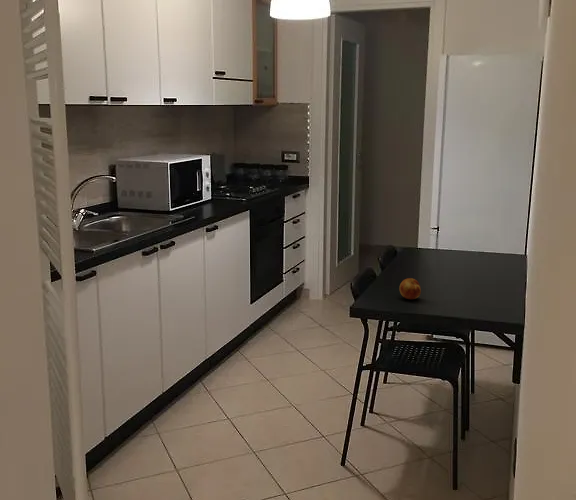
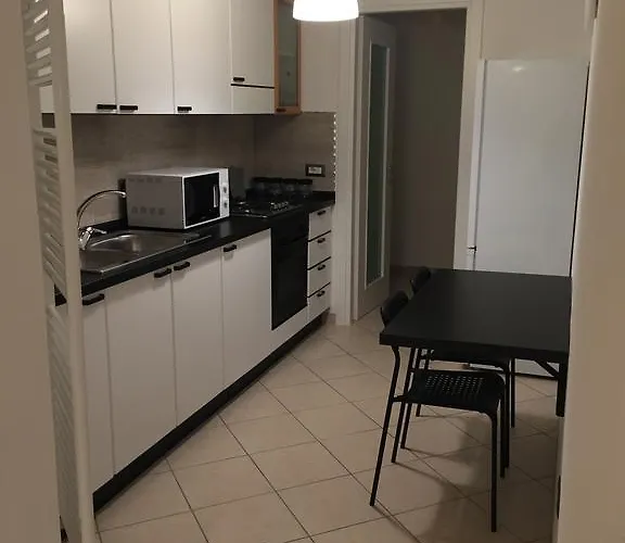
- fruit [398,277,422,300]
